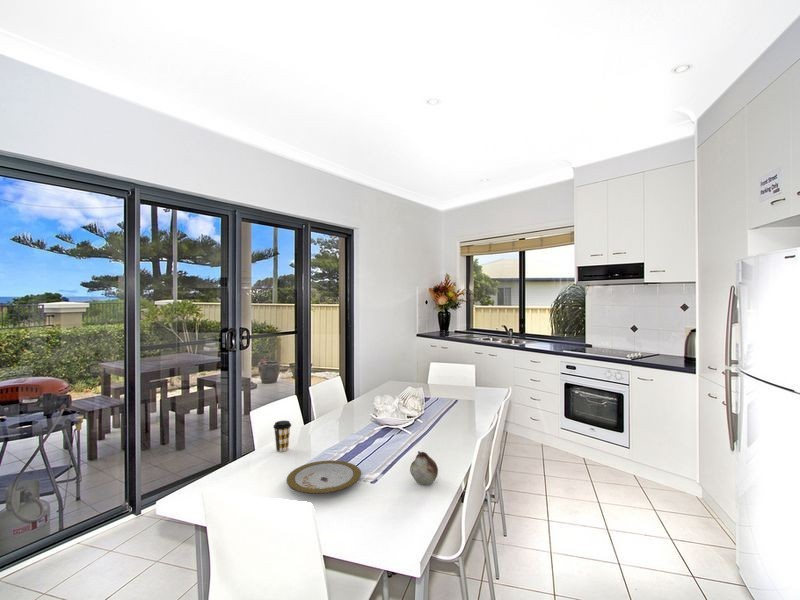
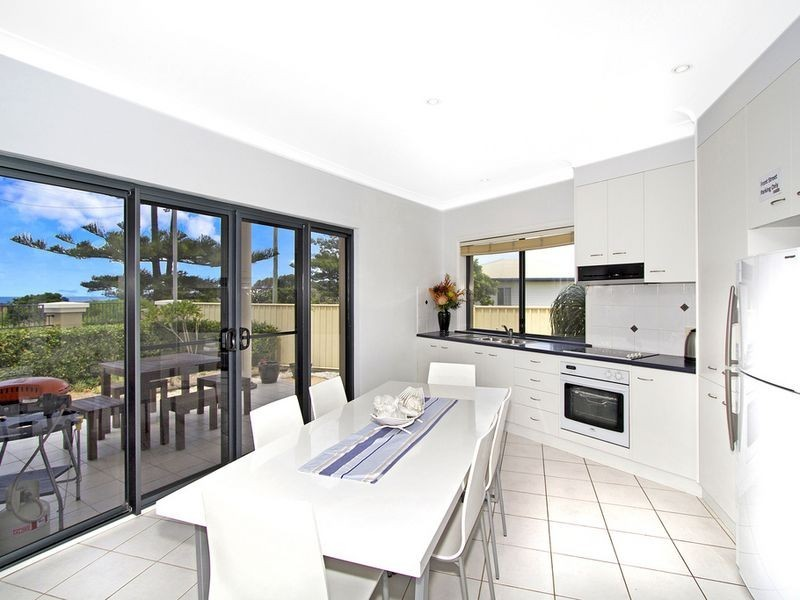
- fruit [409,450,439,485]
- plate [285,459,362,495]
- coffee cup [272,420,292,453]
